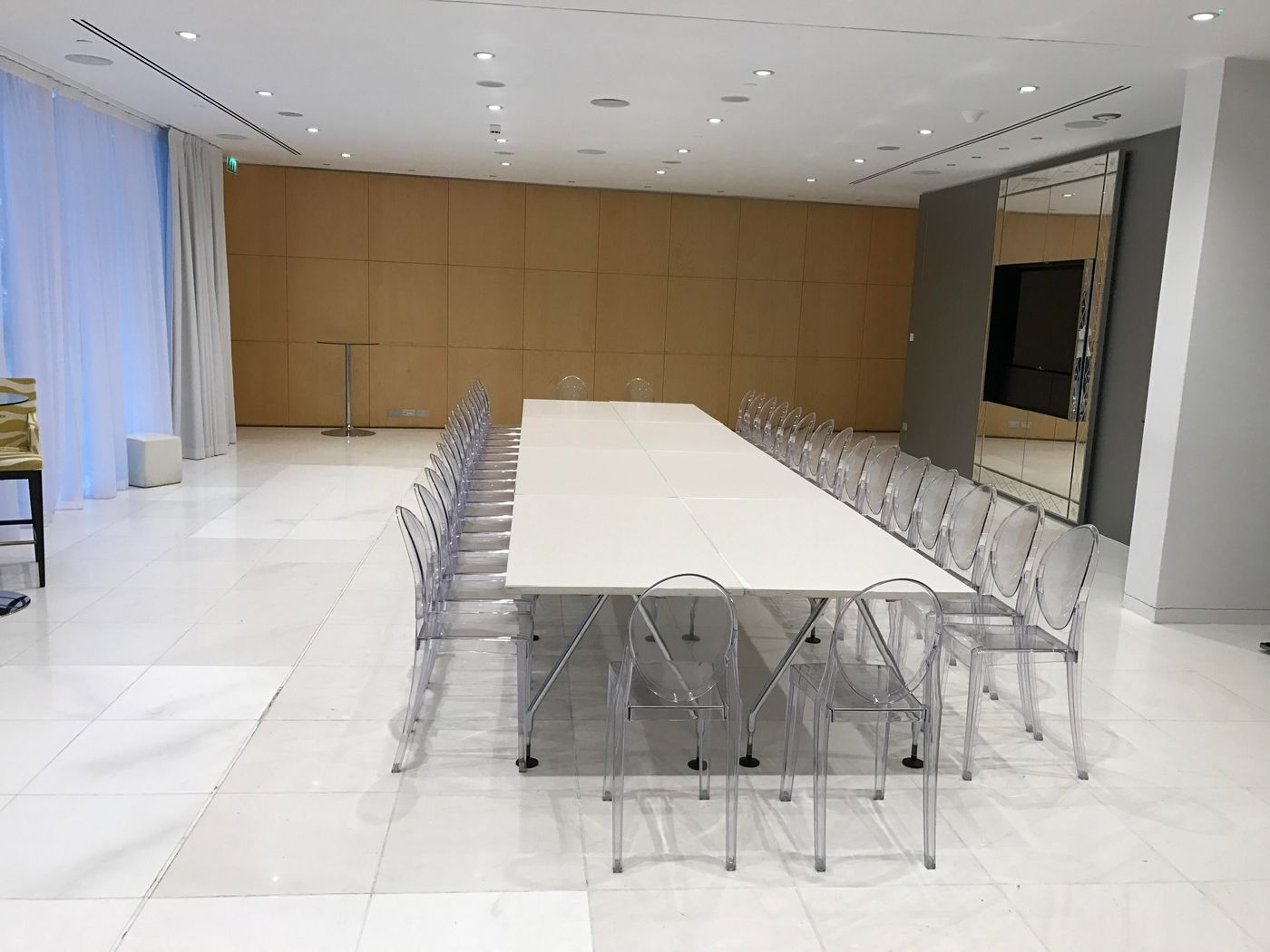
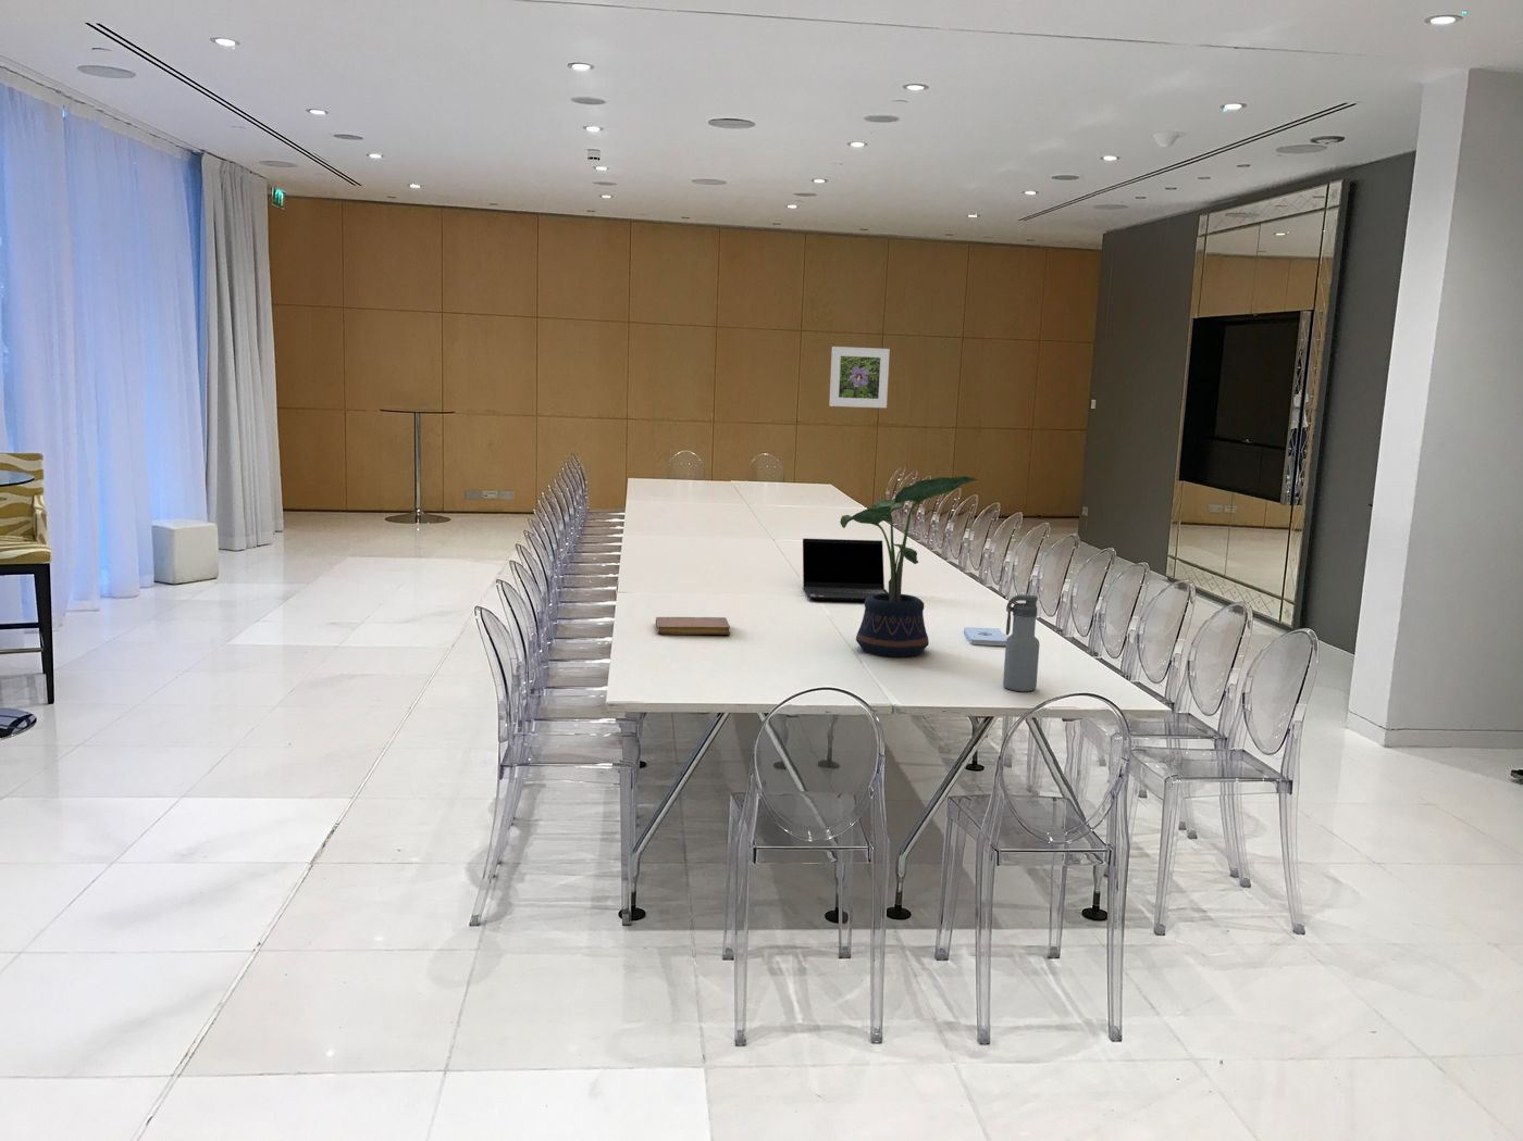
+ notebook [655,616,732,635]
+ water bottle [1001,593,1040,693]
+ notepad [963,626,1007,646]
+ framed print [827,345,891,409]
+ laptop computer [802,538,889,602]
+ potted plant [838,475,979,658]
